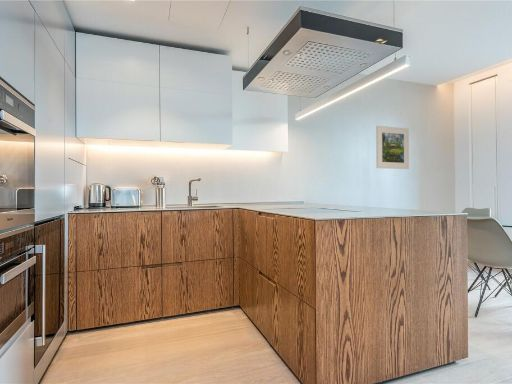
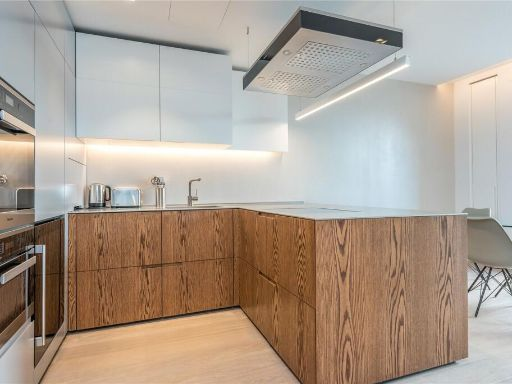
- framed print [375,125,410,170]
